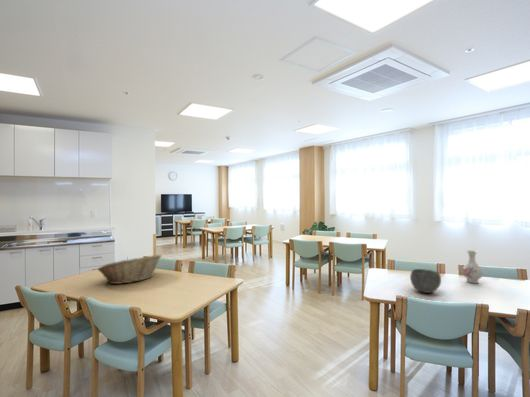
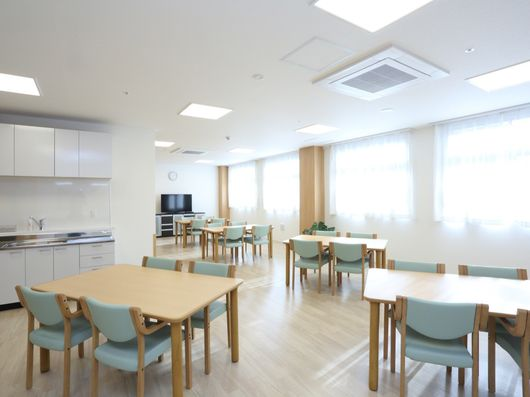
- vase [461,250,484,284]
- fruit basket [96,254,162,285]
- bowl [409,268,442,294]
